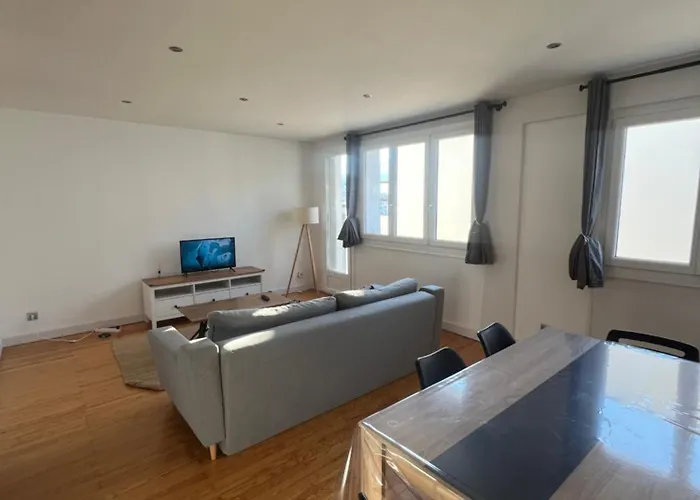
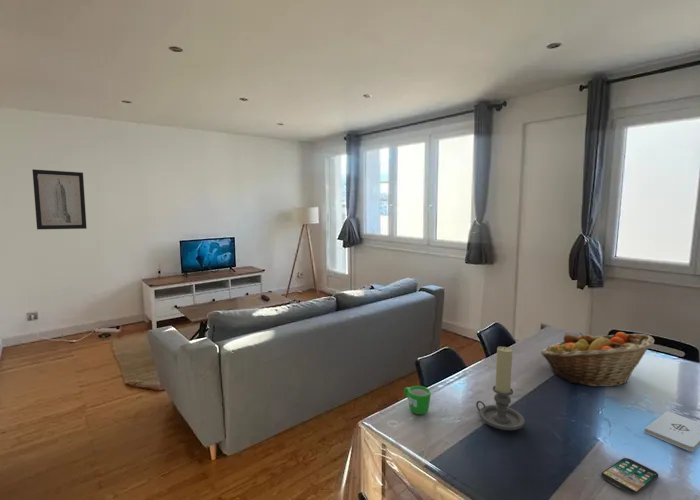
+ mug [403,385,432,415]
+ wall art [31,168,88,230]
+ fruit basket [539,331,655,388]
+ notepad [643,410,700,452]
+ smartphone [600,457,659,496]
+ candle holder [475,346,526,431]
